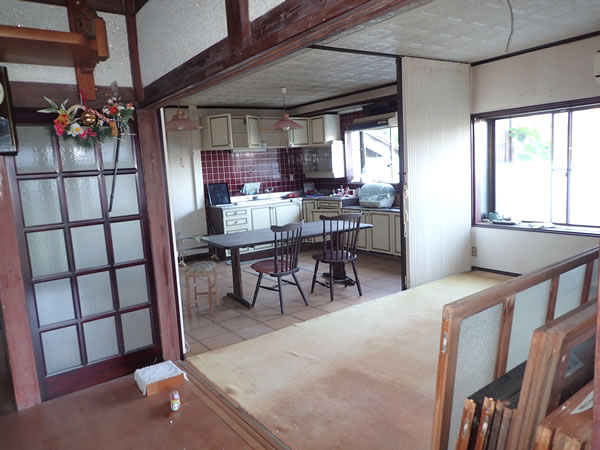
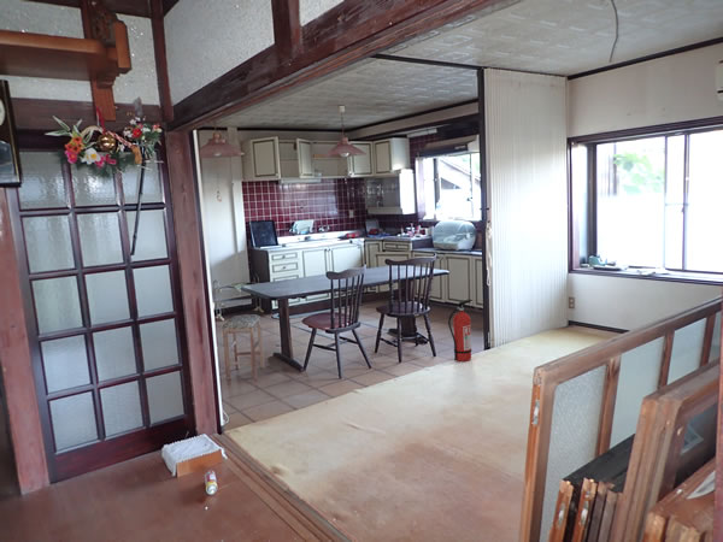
+ fire extinguisher [447,299,474,363]
